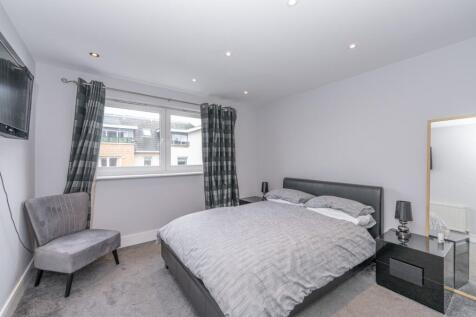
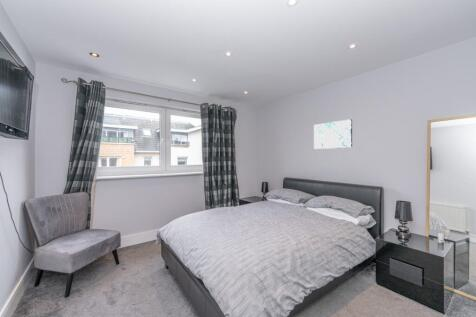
+ wall art [313,118,353,150]
